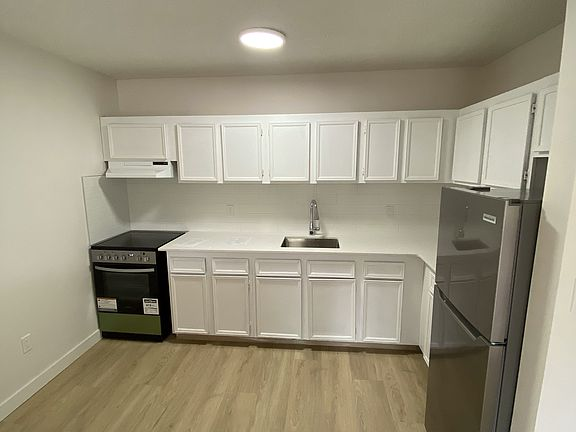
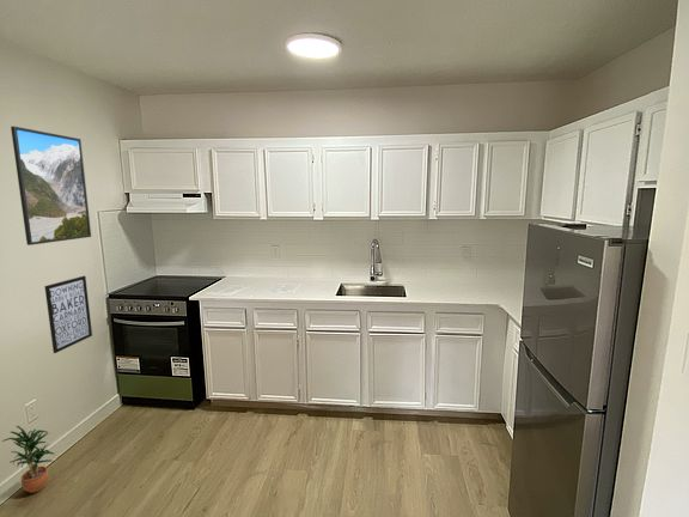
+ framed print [10,126,92,247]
+ wall art [43,275,93,354]
+ potted plant [1,425,55,494]
